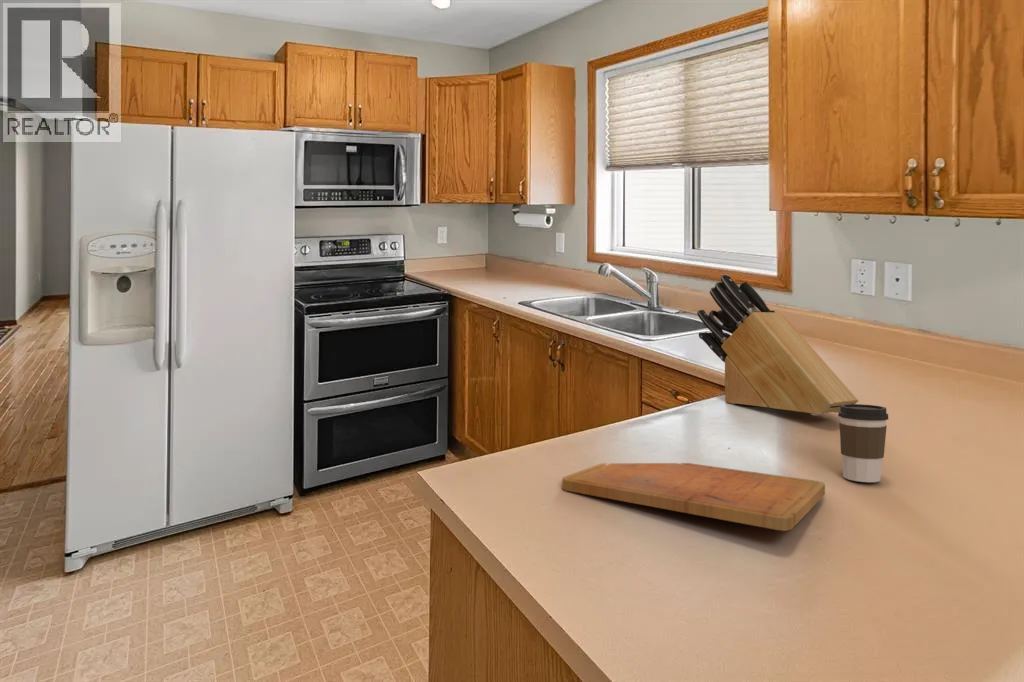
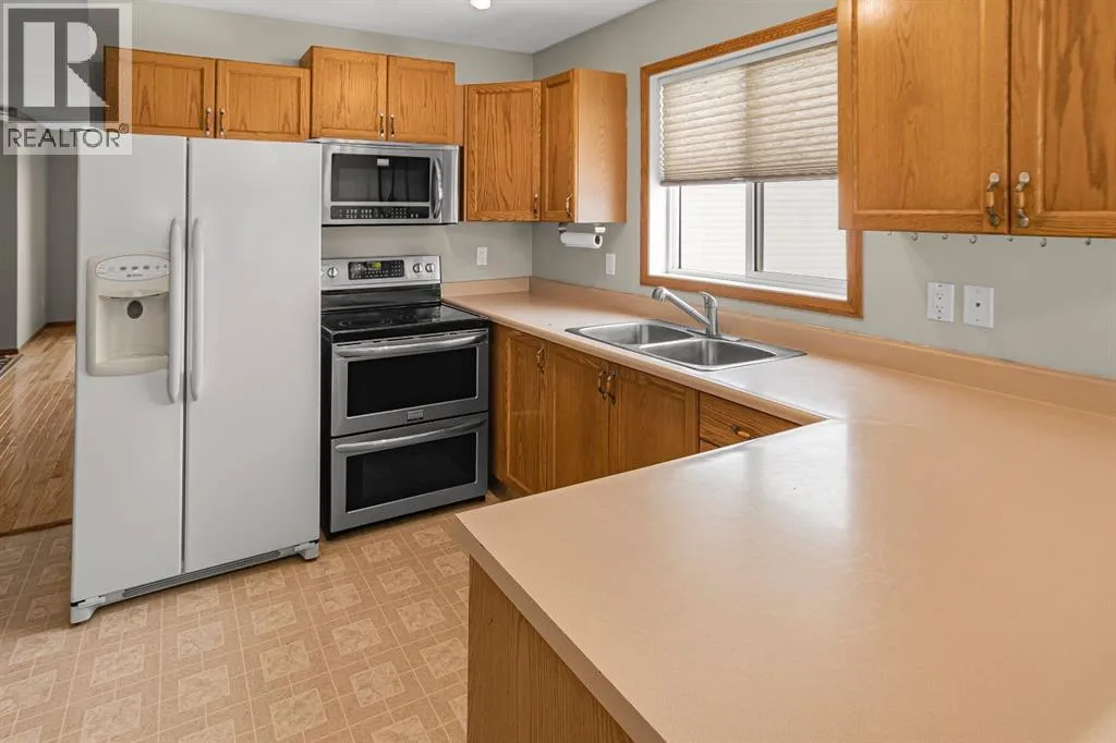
- coffee cup [837,403,889,483]
- cutting board [561,462,826,532]
- knife block [696,273,859,417]
